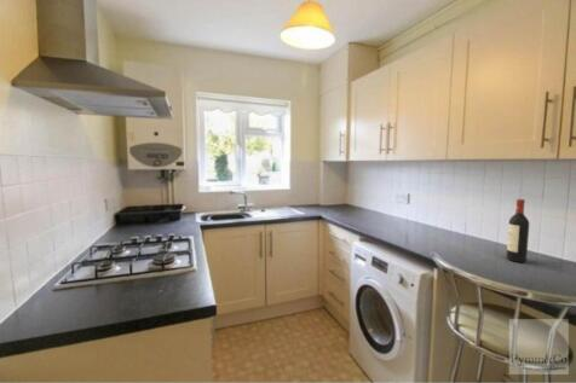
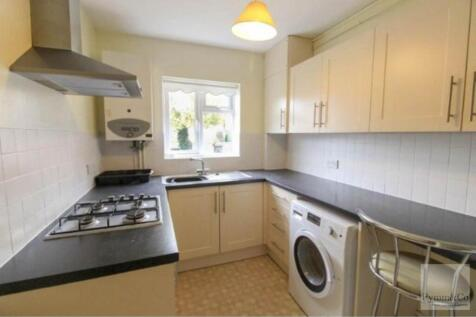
- wine bottle [506,198,530,263]
